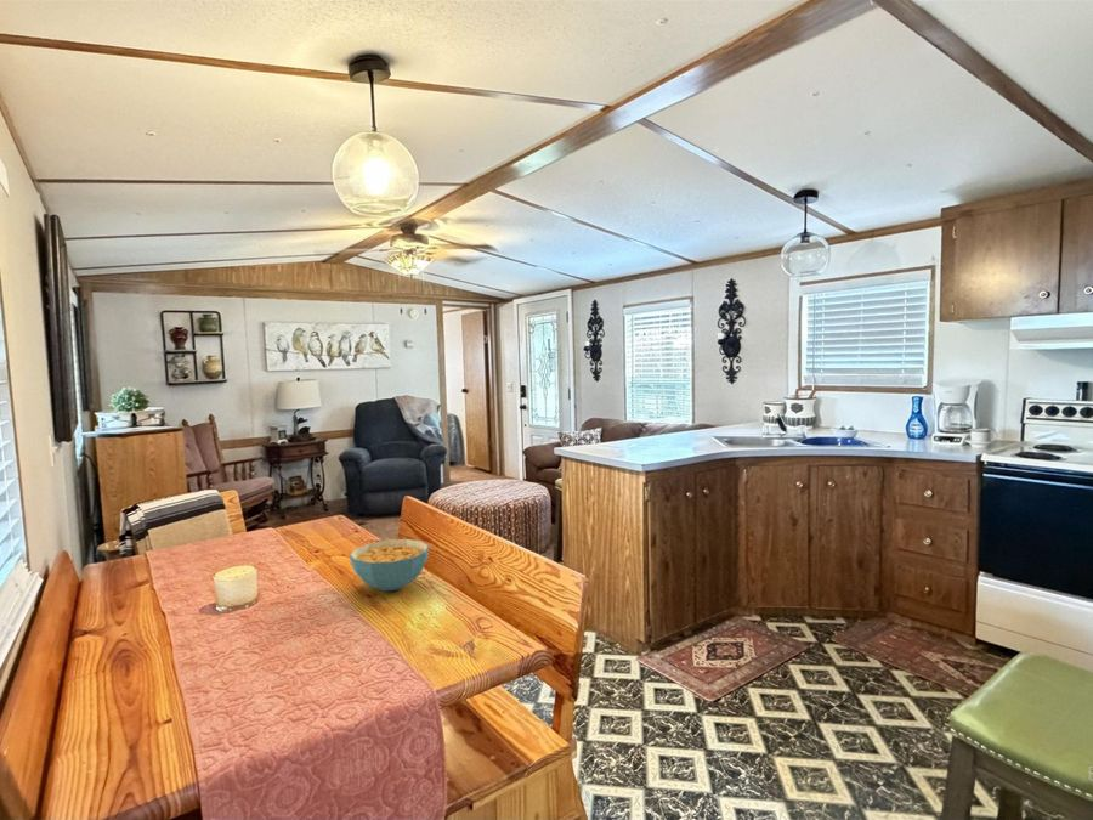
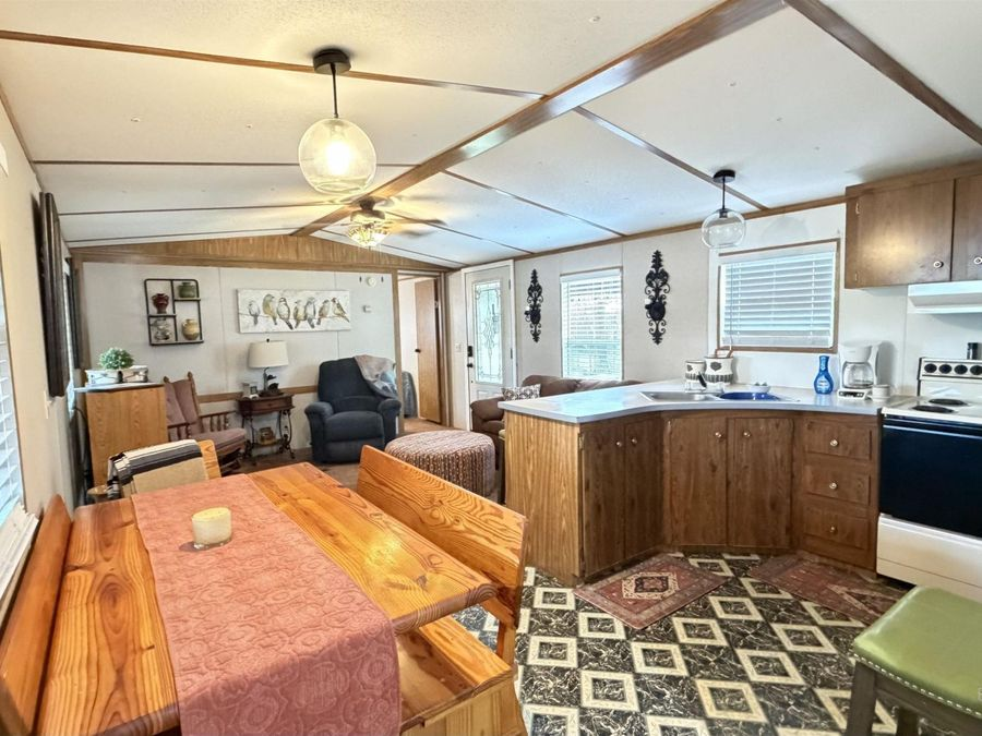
- cereal bowl [349,538,430,592]
